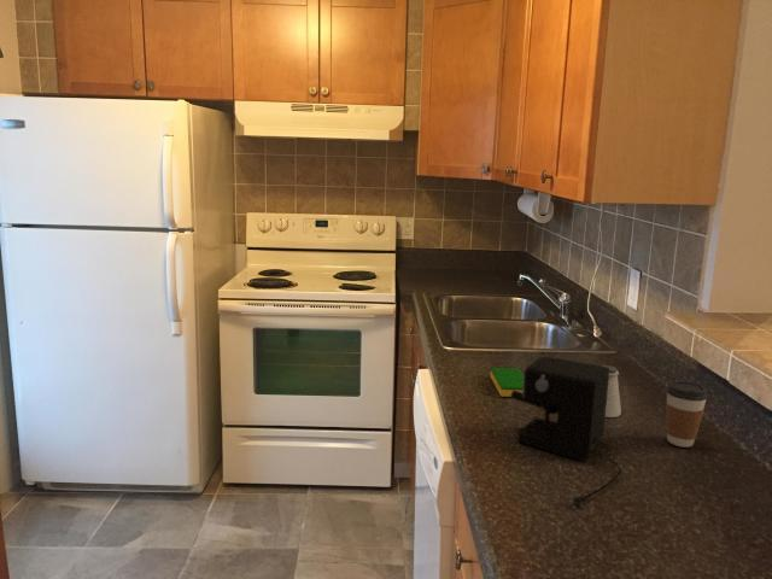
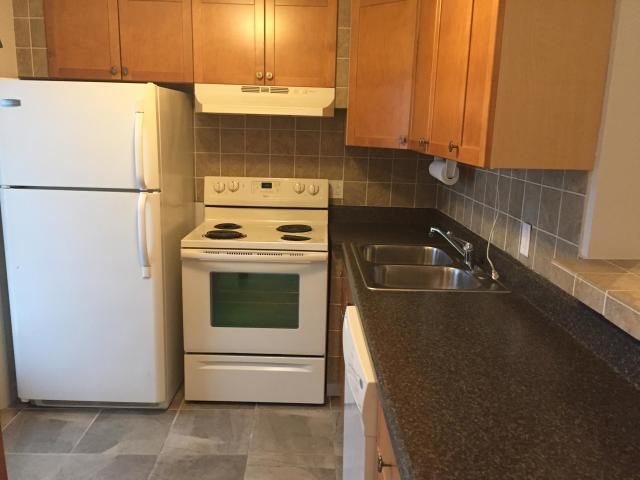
- saltshaker [600,364,622,419]
- coffee maker [510,356,622,507]
- dish sponge [490,367,524,398]
- coffee cup [665,380,708,449]
